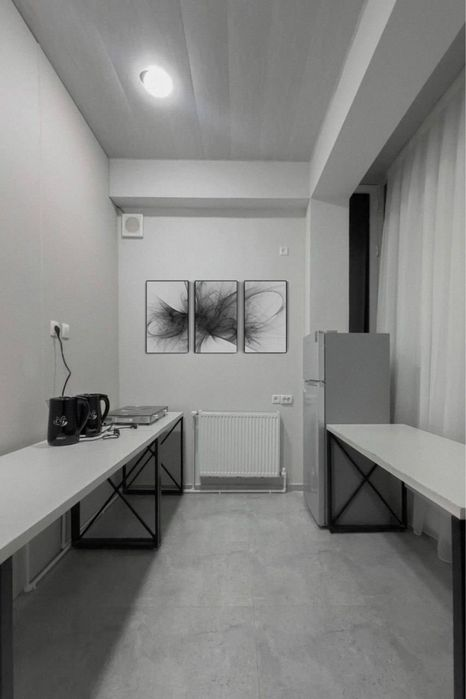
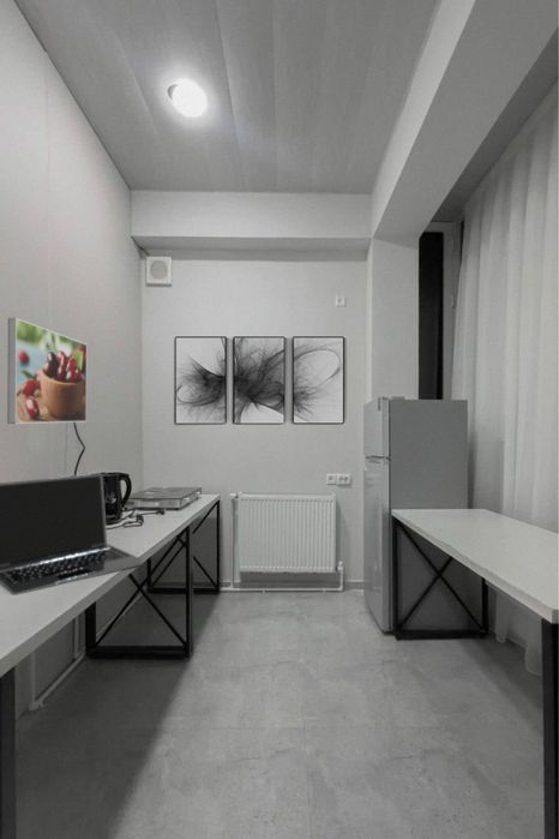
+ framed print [6,317,88,425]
+ laptop [0,473,144,595]
